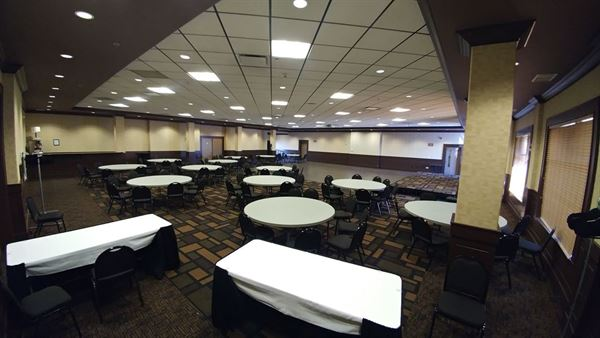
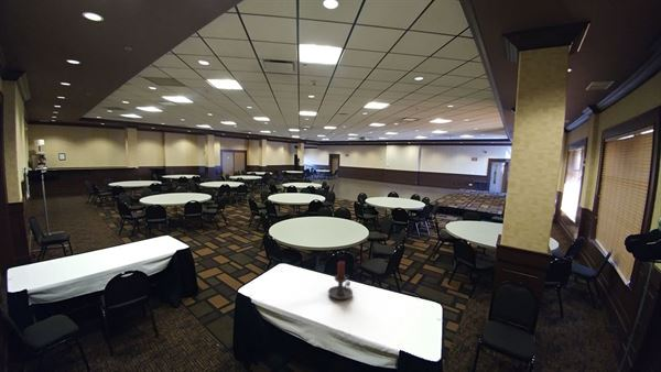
+ candle holder [327,260,354,300]
